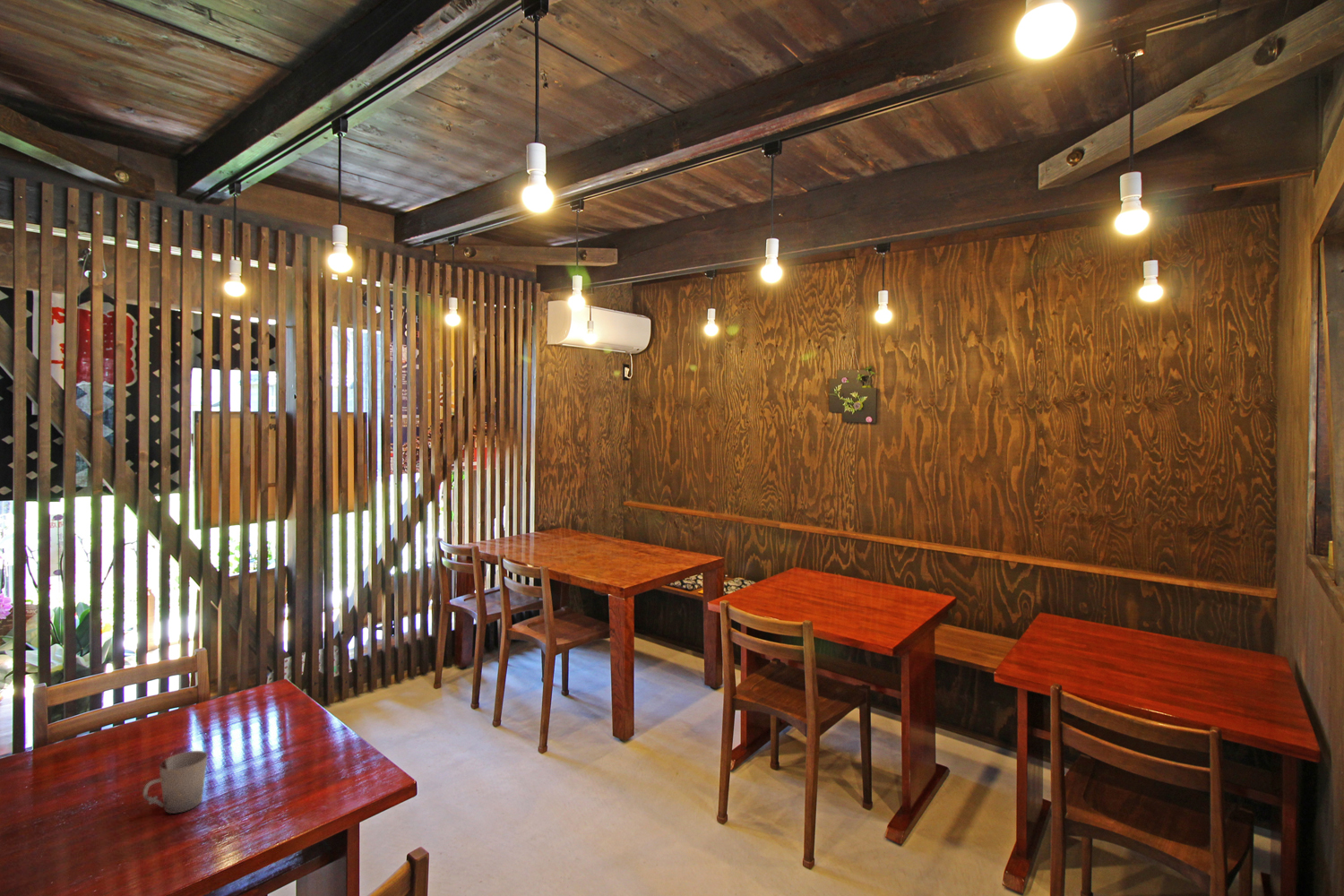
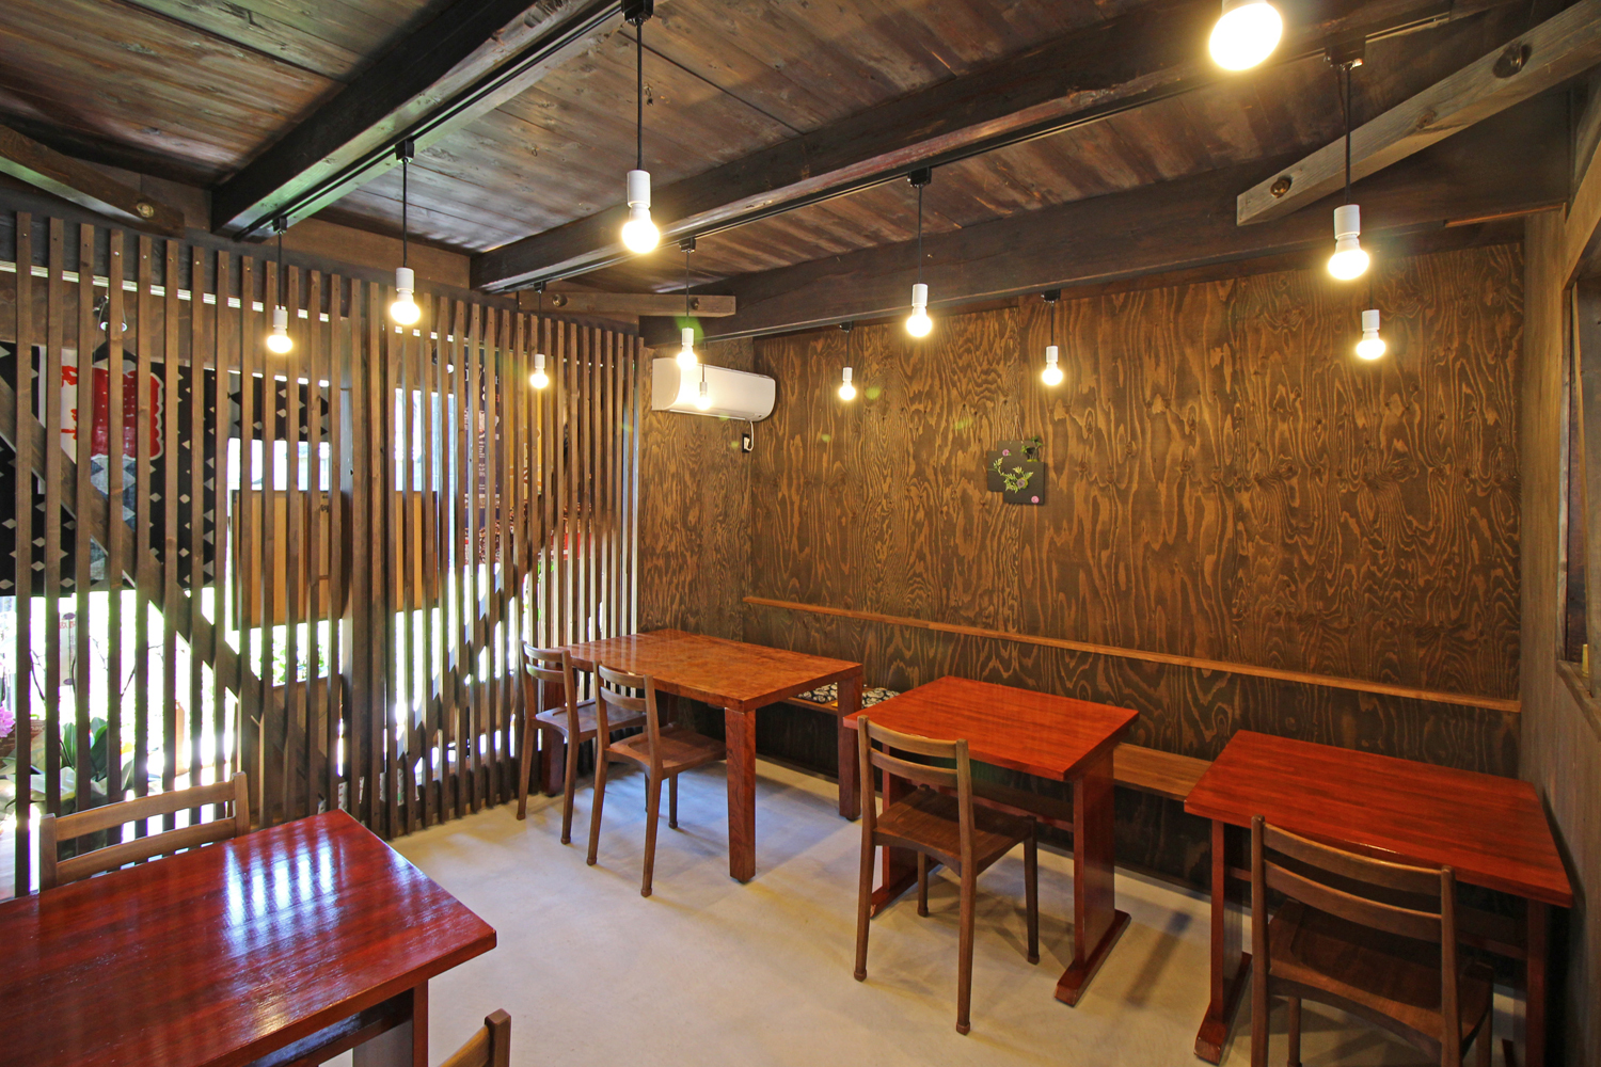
- cup [142,750,209,814]
